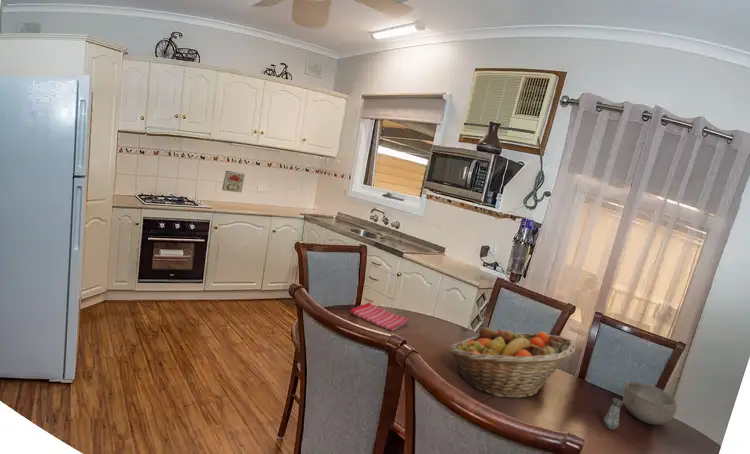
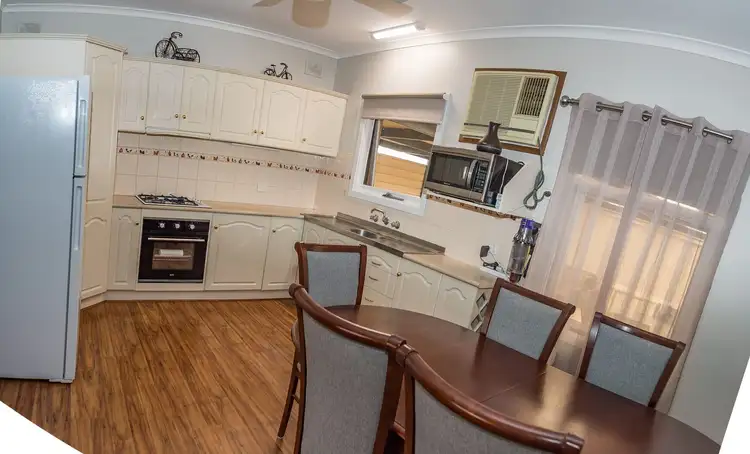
- salt shaker [603,397,624,431]
- fruit basket [448,326,577,399]
- bowl [621,381,677,426]
- decorative tile [221,170,246,193]
- dish towel [349,301,409,332]
